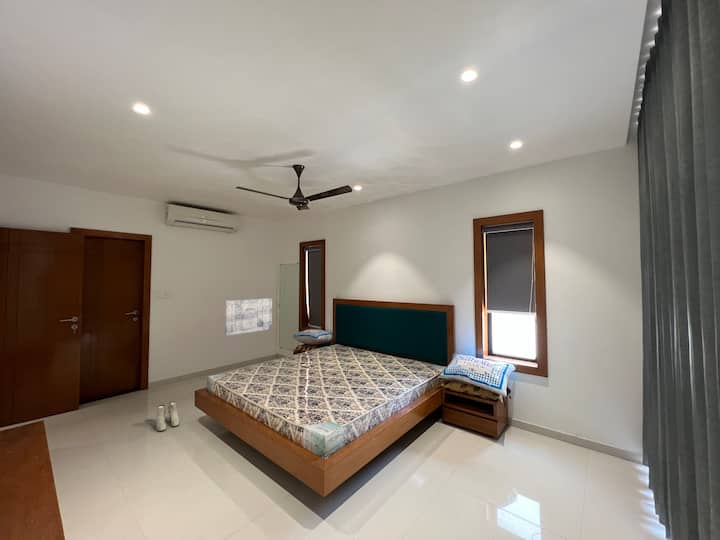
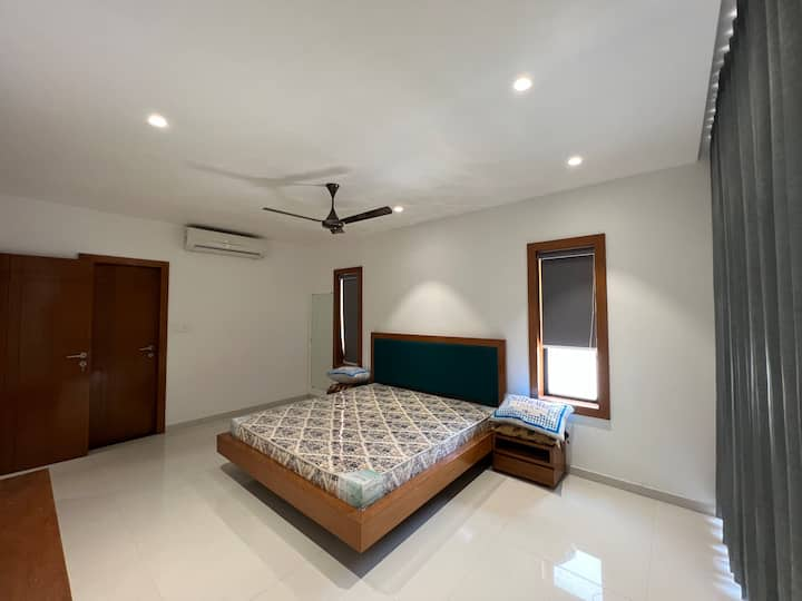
- wall art [224,297,273,337]
- boots [155,400,180,432]
